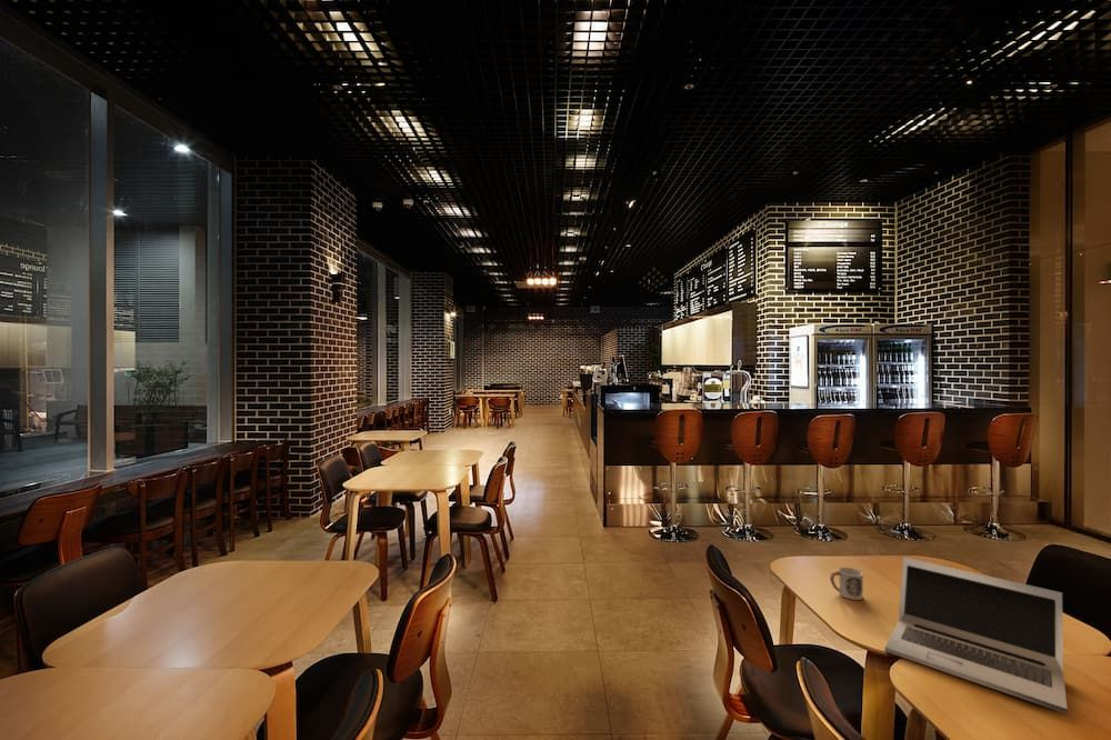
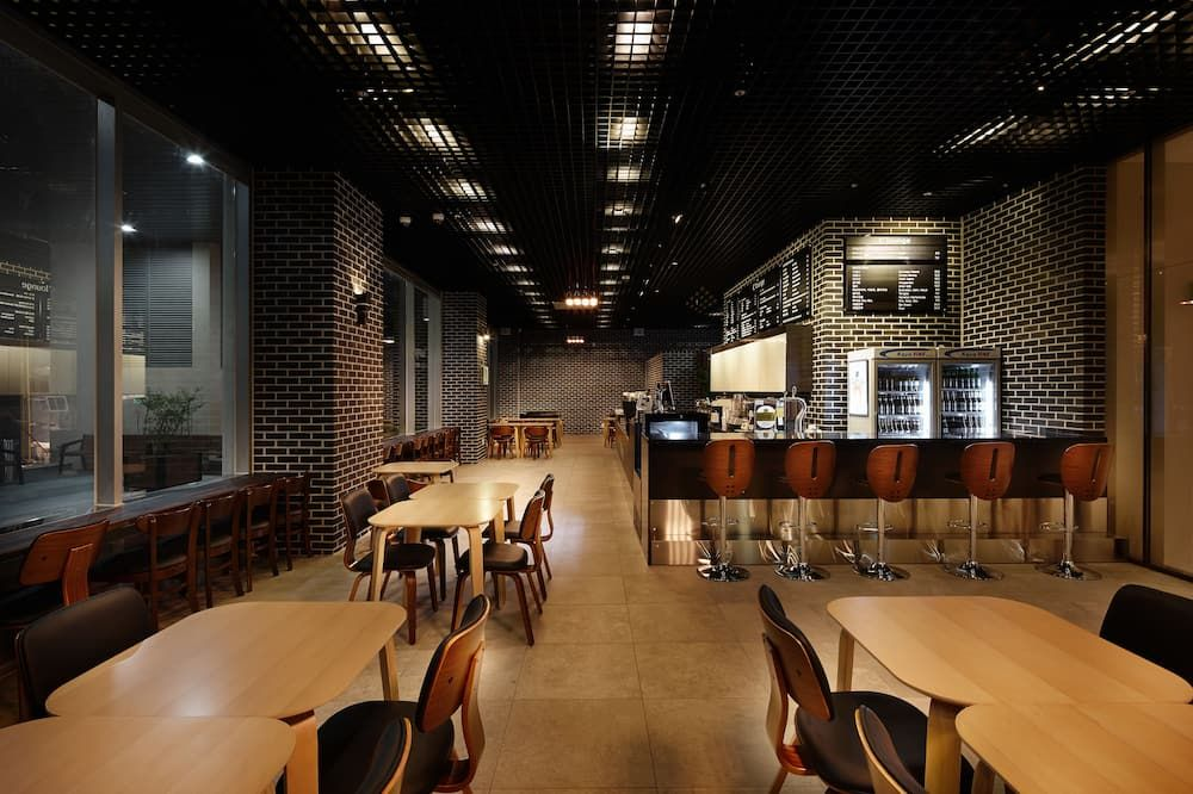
- cup [829,567,864,601]
- laptop [883,556,1069,716]
